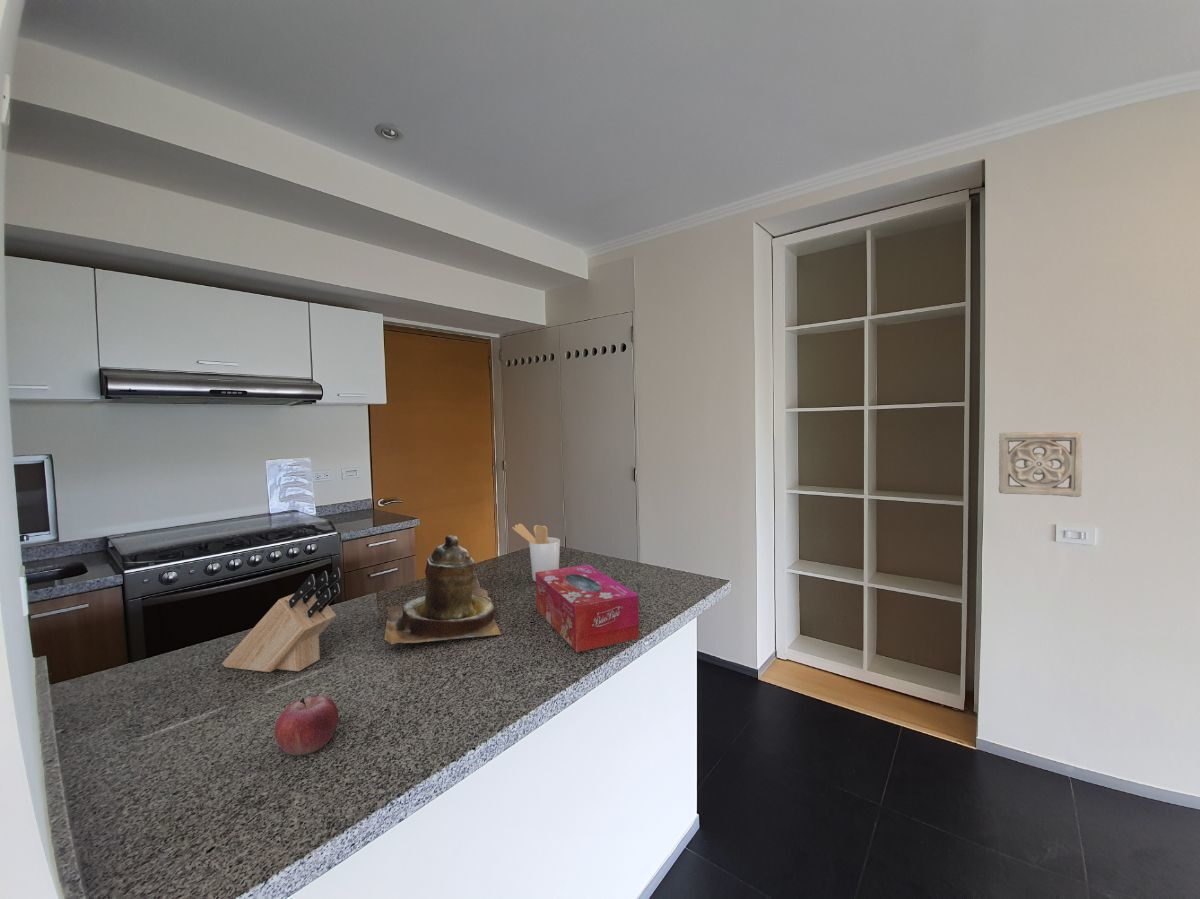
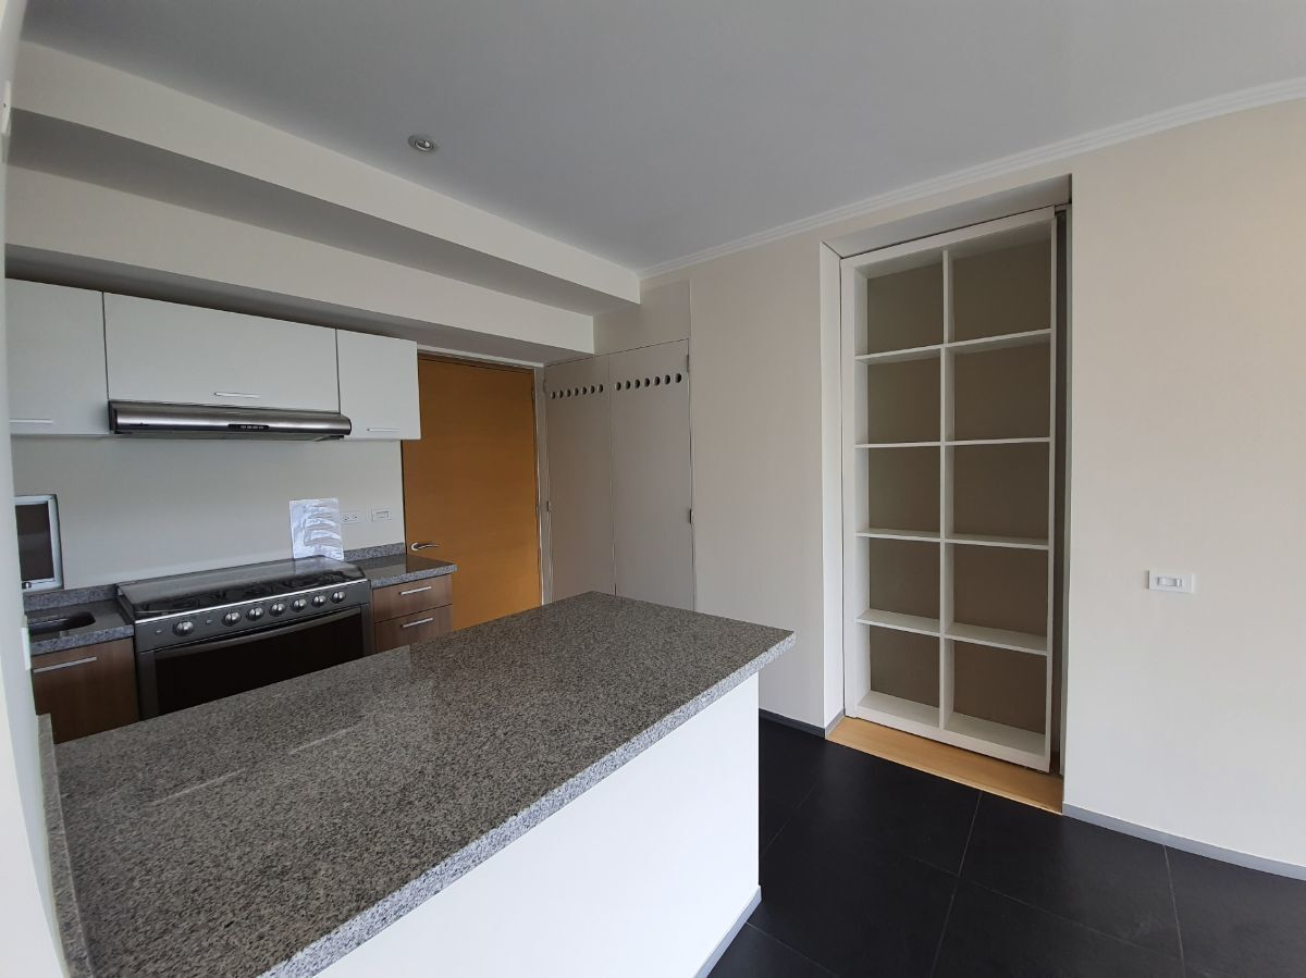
- knife block [221,566,342,673]
- teapot [384,534,502,645]
- fruit [274,695,339,757]
- wall ornament [998,431,1083,498]
- tissue box [535,564,640,653]
- utensil holder [511,523,561,582]
